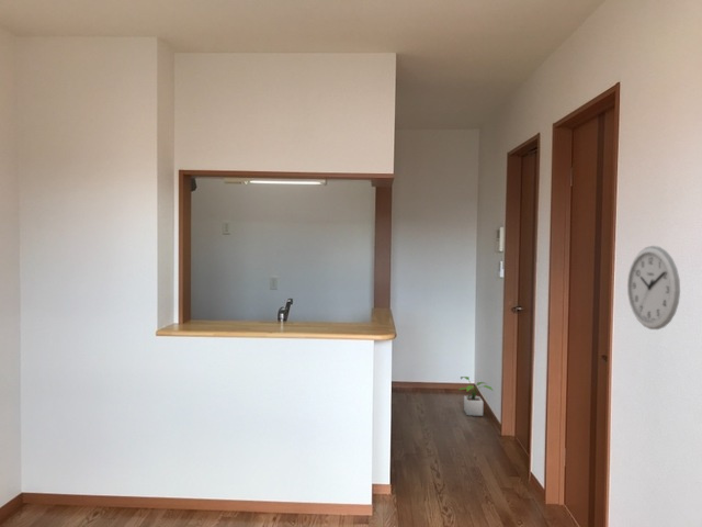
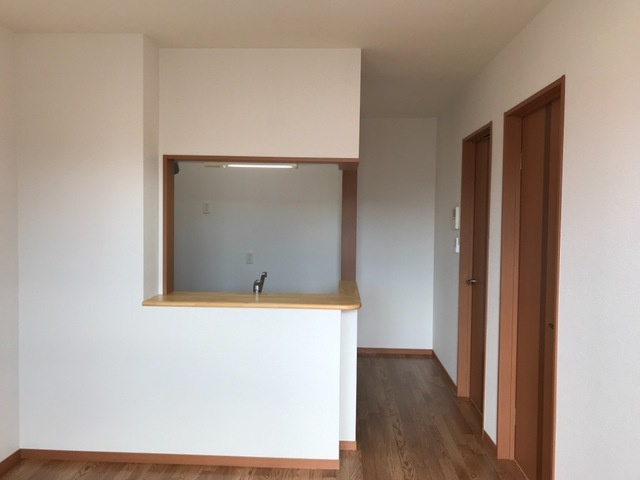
- potted plant [457,375,494,417]
- wall clock [626,245,681,330]
